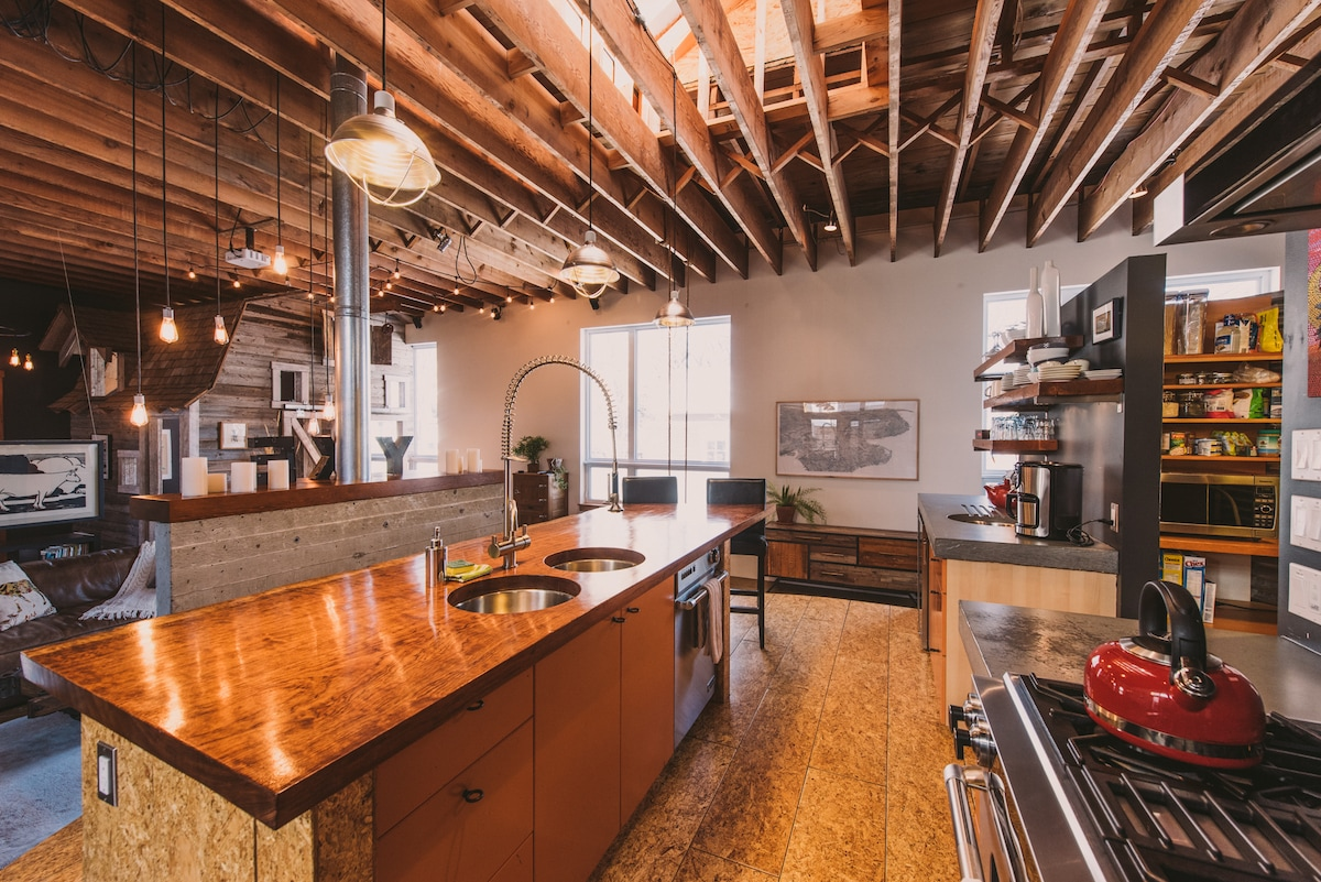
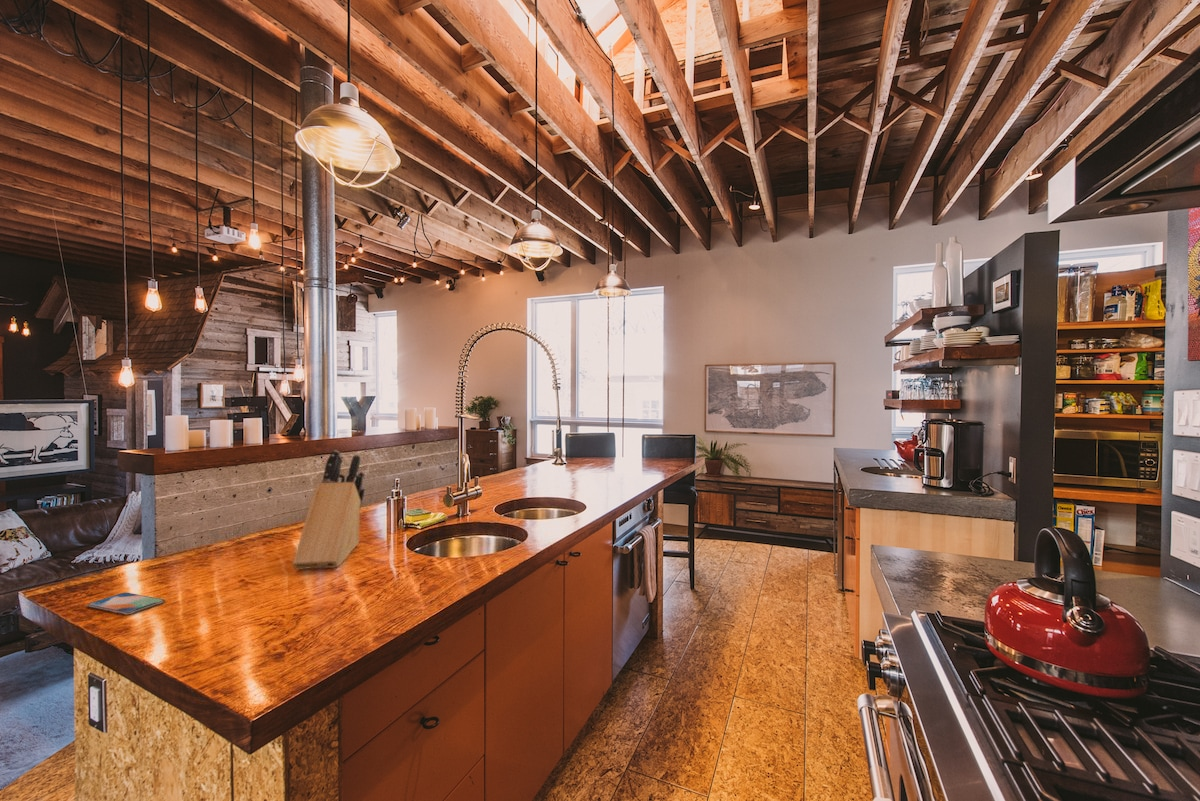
+ smartphone [85,592,166,616]
+ knife block [292,449,366,570]
